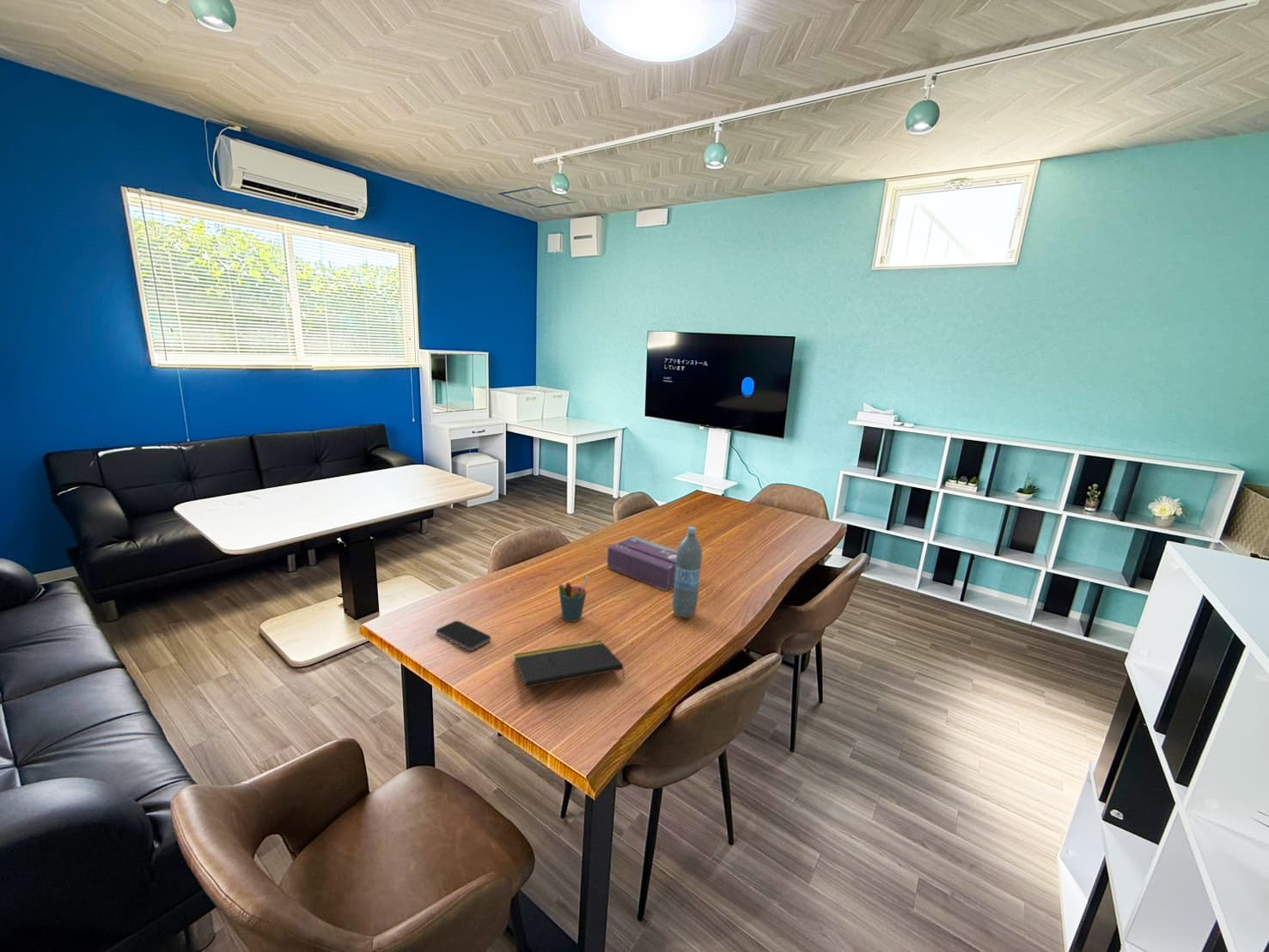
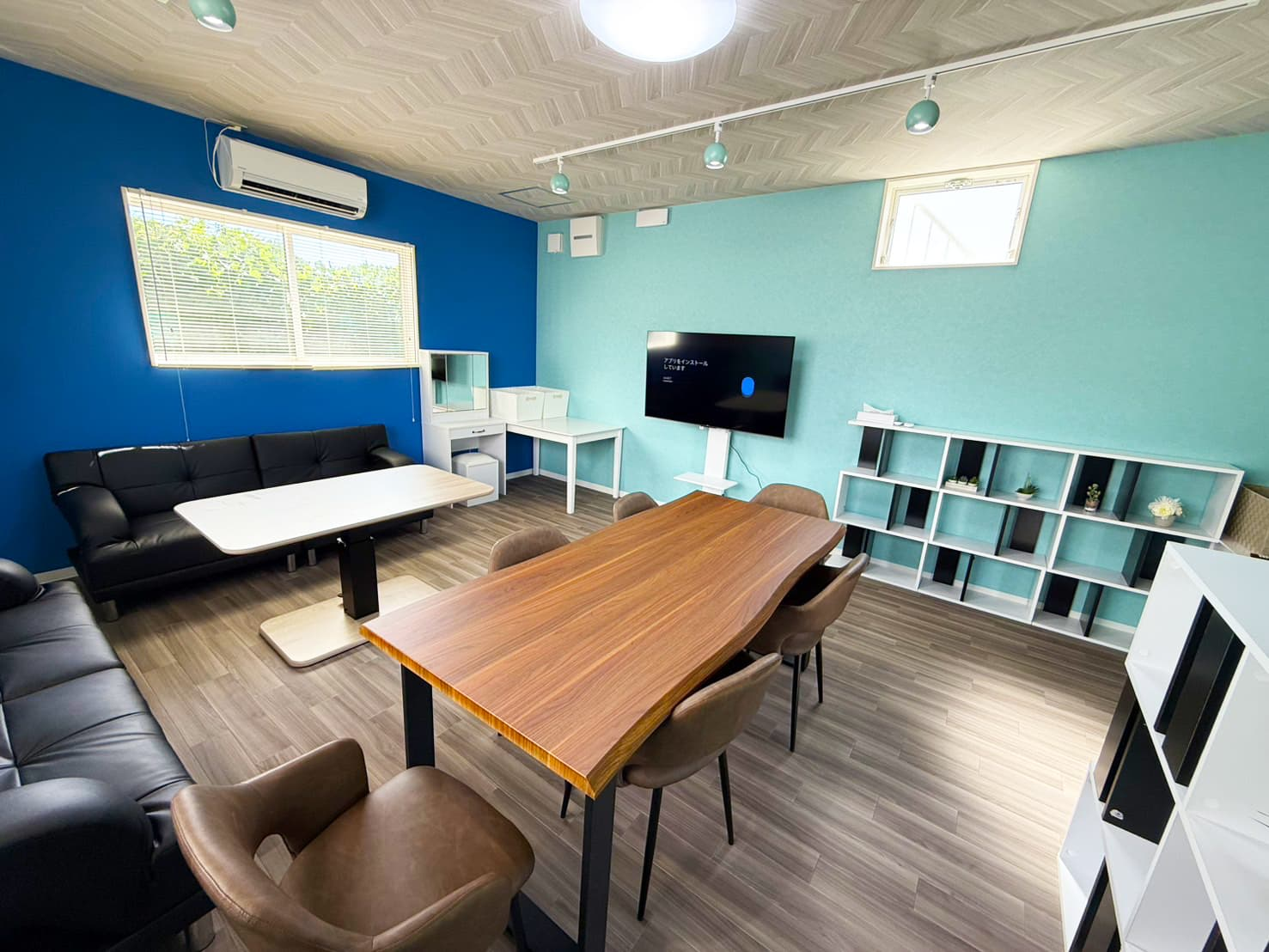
- pen holder [558,575,589,623]
- notepad [513,639,625,688]
- smartphone [436,620,491,651]
- water bottle [672,526,703,619]
- tissue box [607,535,678,592]
